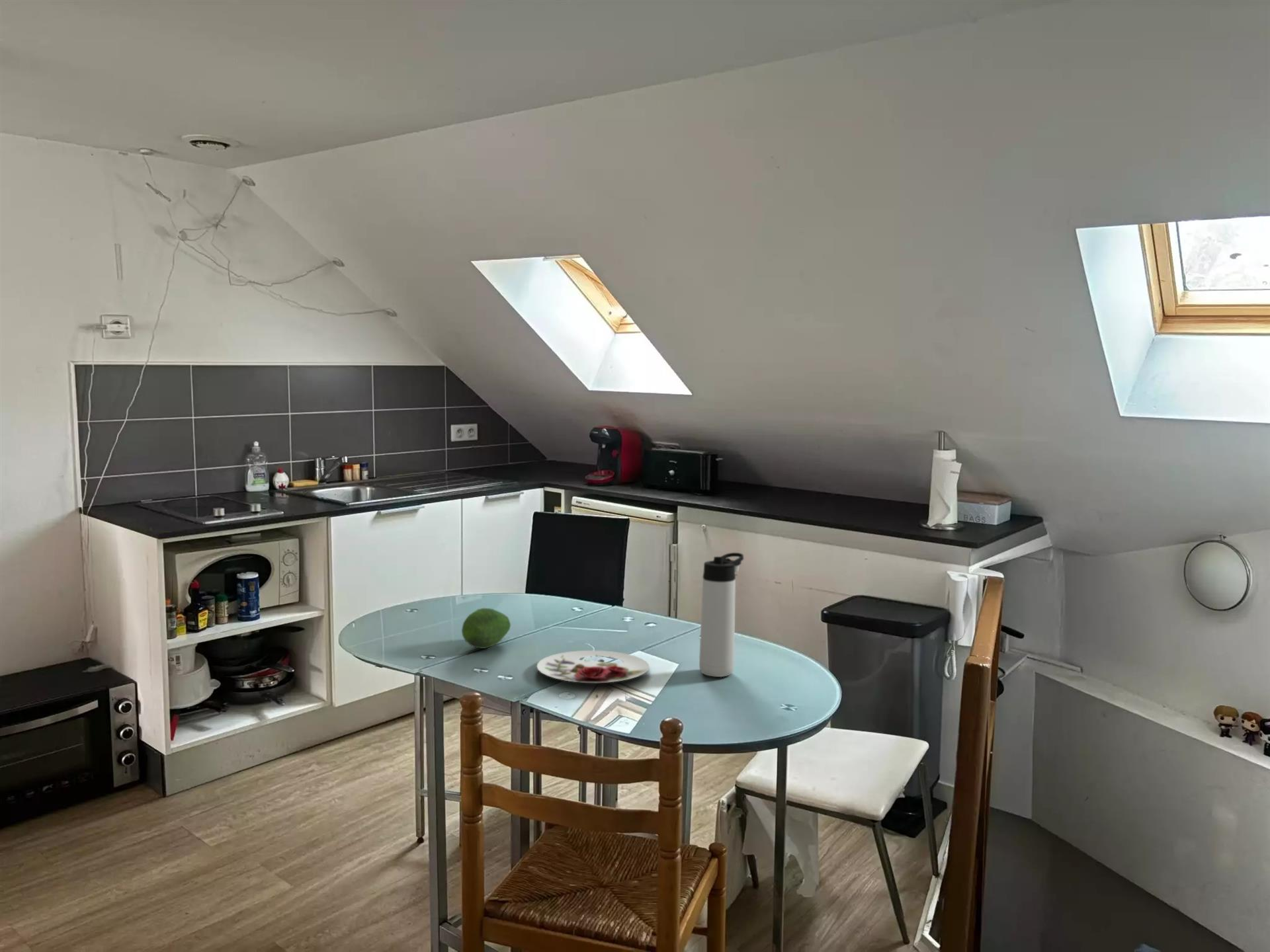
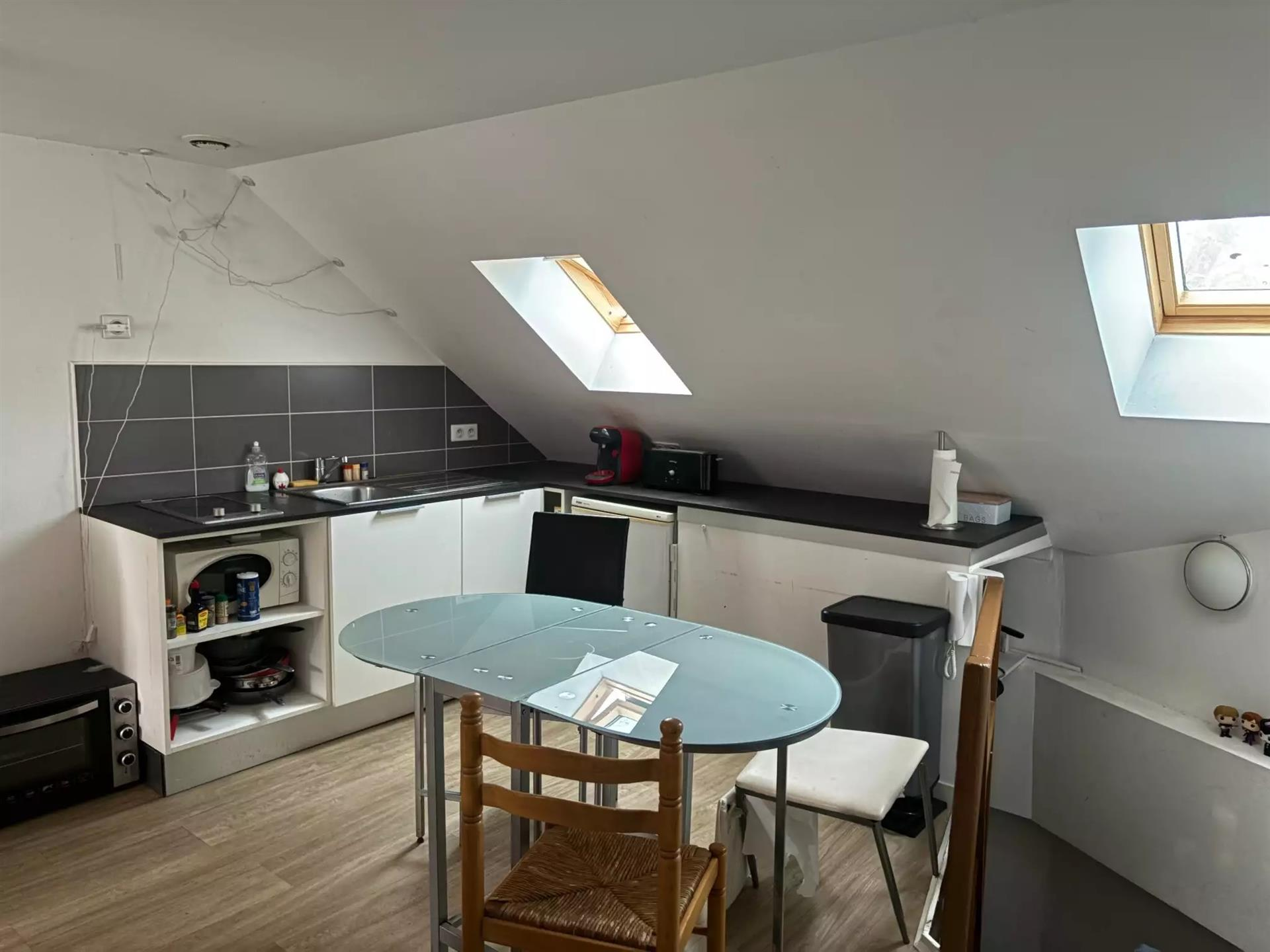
- thermos bottle [698,552,744,678]
- plate [536,650,650,684]
- fruit [461,608,511,649]
